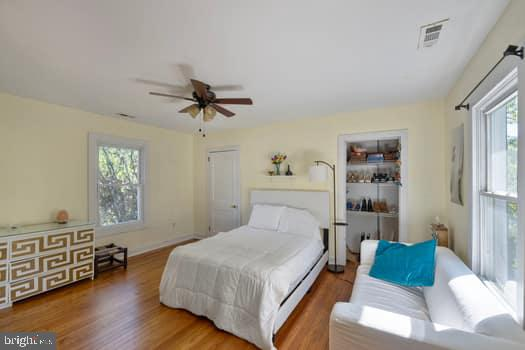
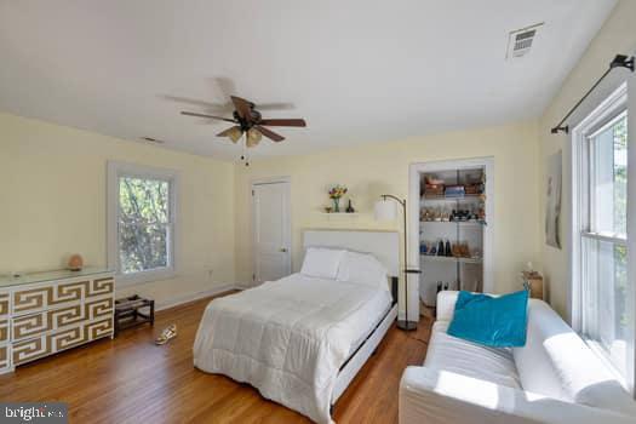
+ shoe [154,323,177,345]
